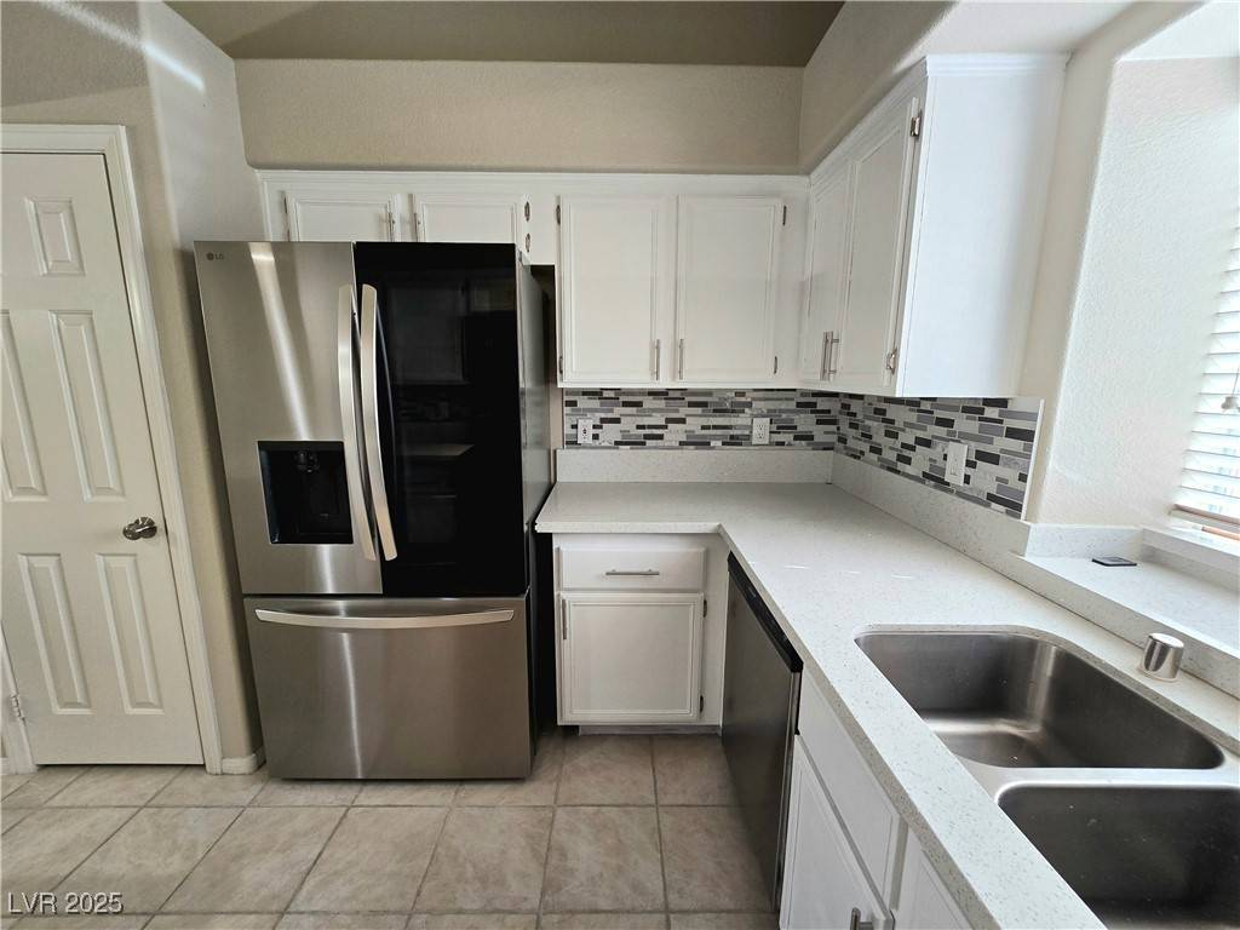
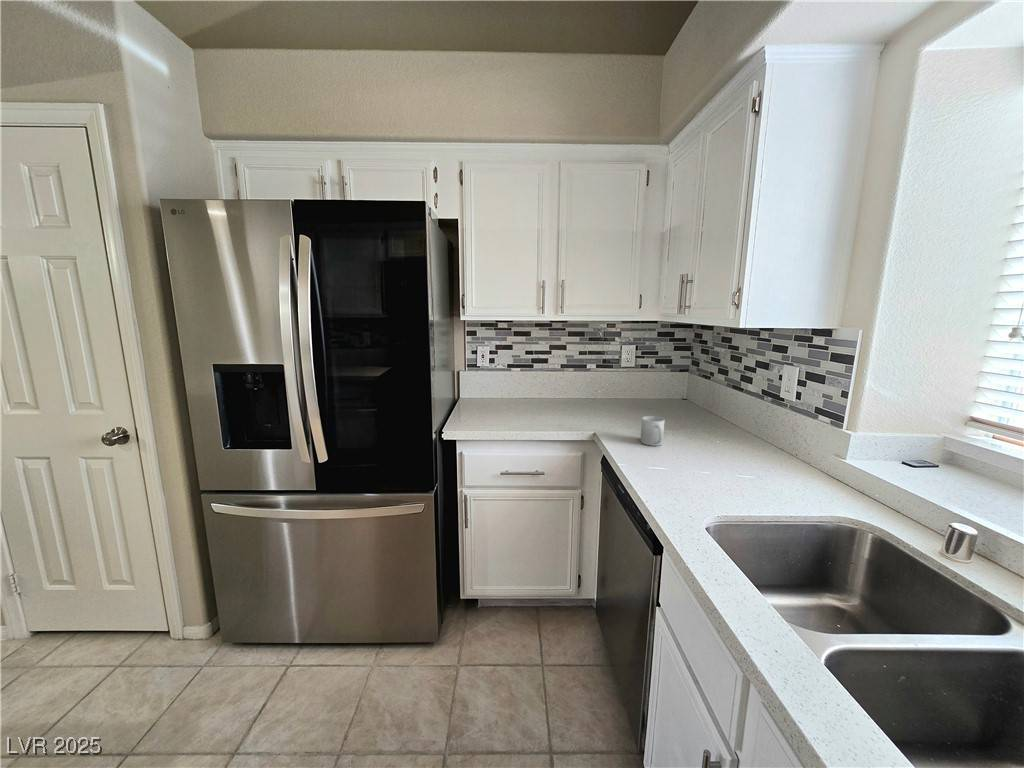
+ mug [640,415,665,447]
